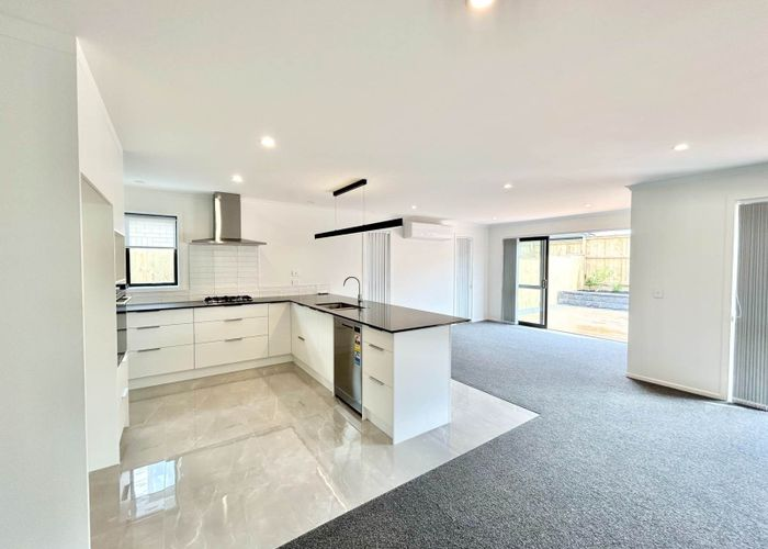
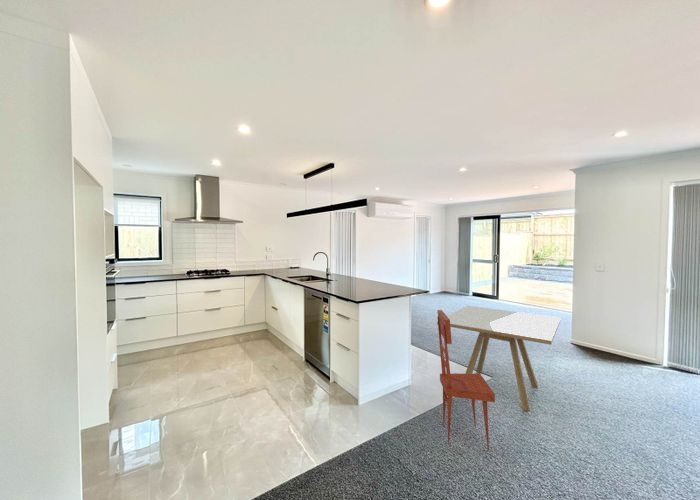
+ dining table [436,305,561,412]
+ chair [436,309,496,451]
